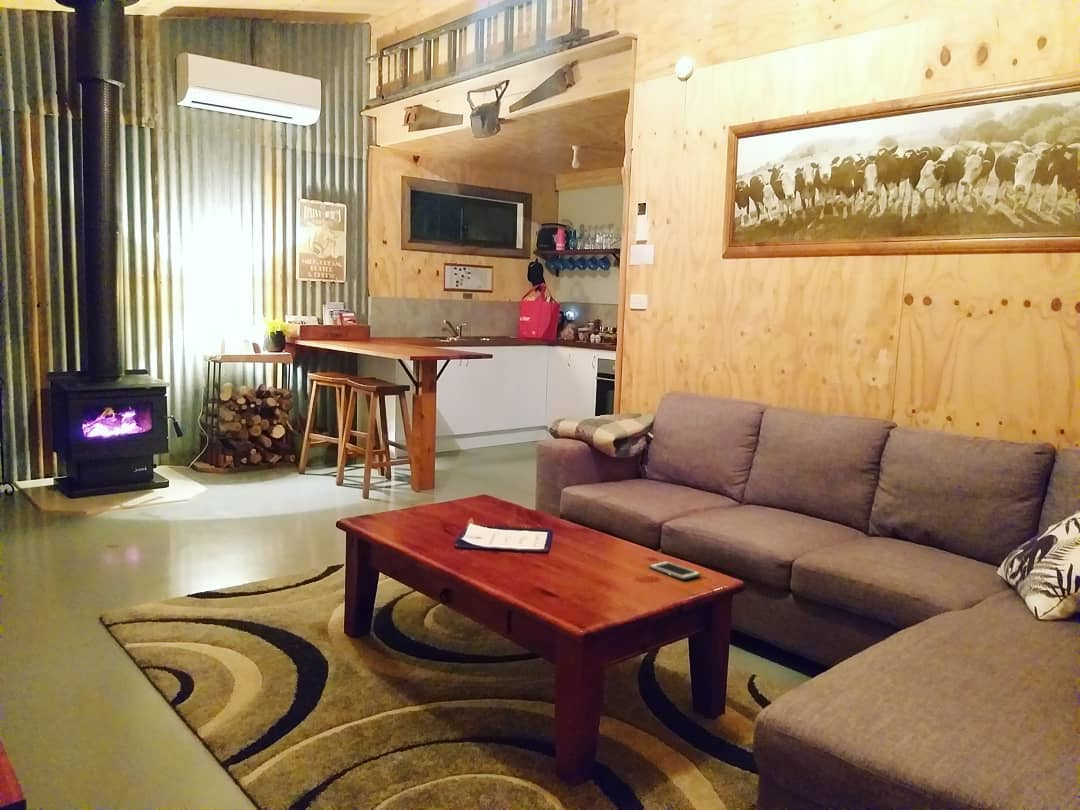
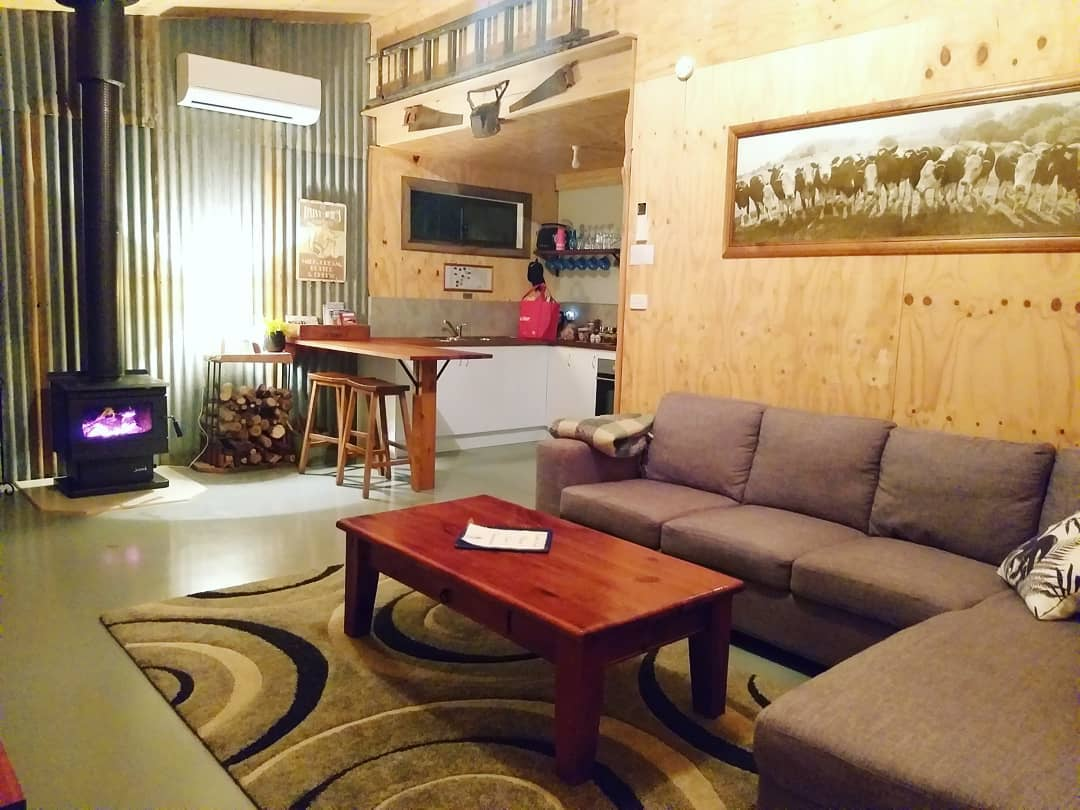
- cell phone [648,560,702,581]
